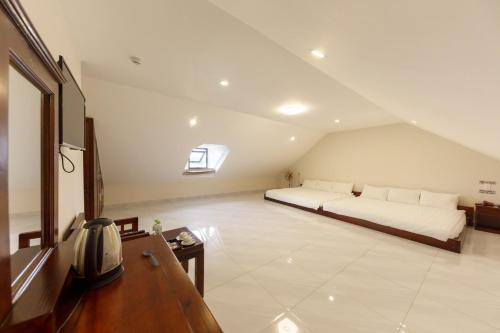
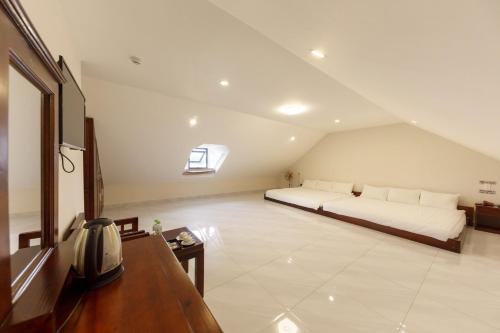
- soupspoon [142,249,160,267]
